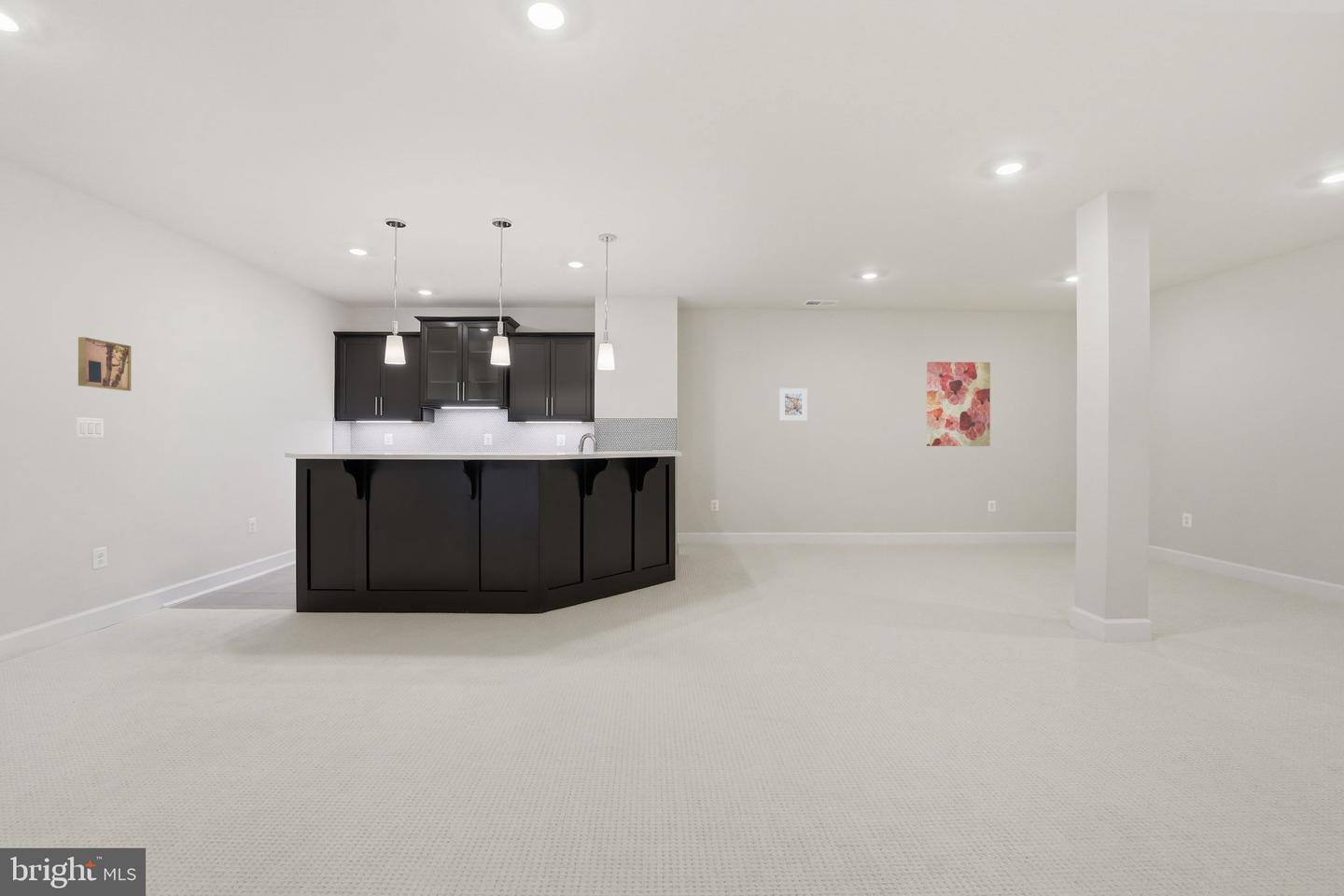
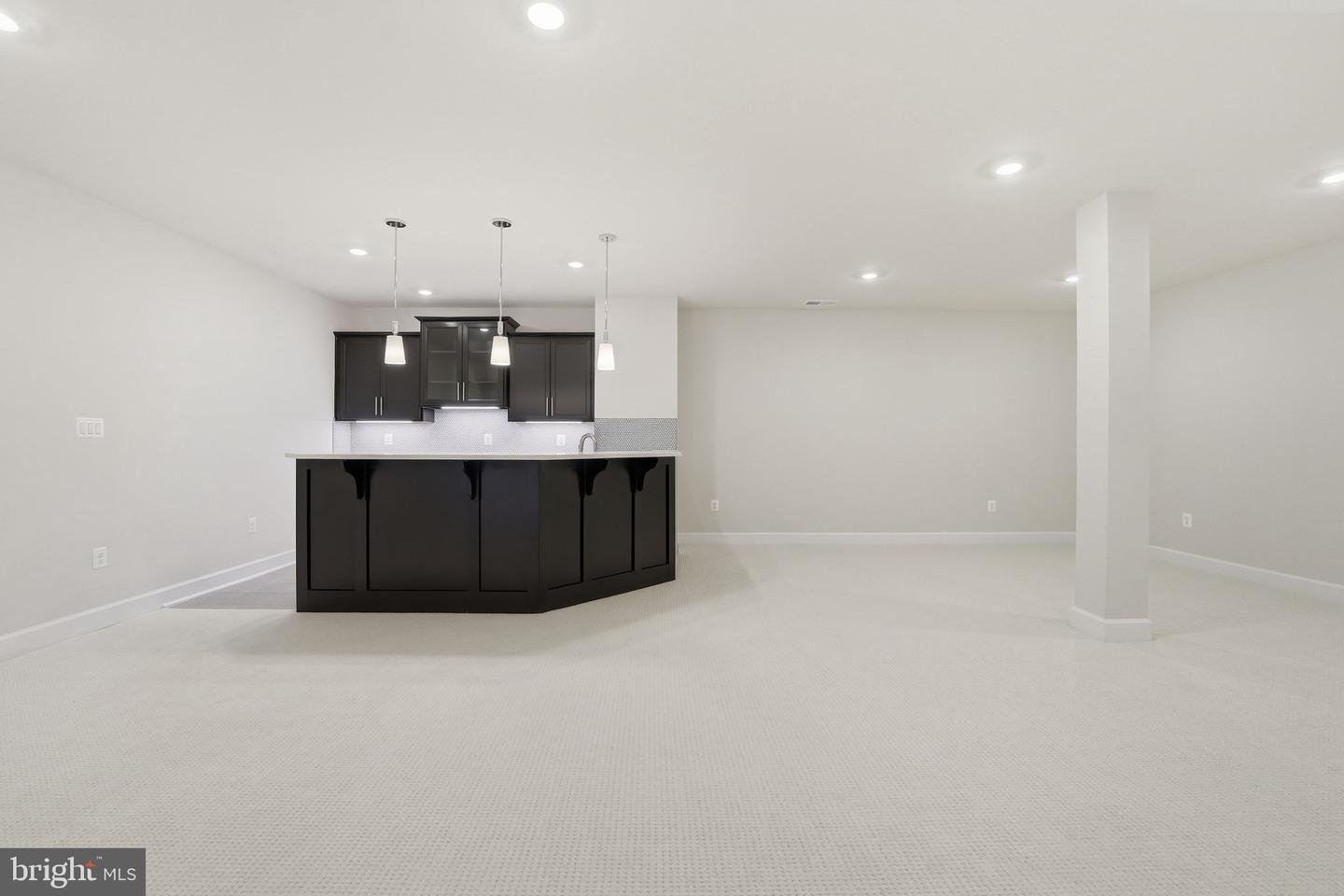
- wall art [77,336,132,392]
- wall art [926,361,991,447]
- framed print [778,387,808,421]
